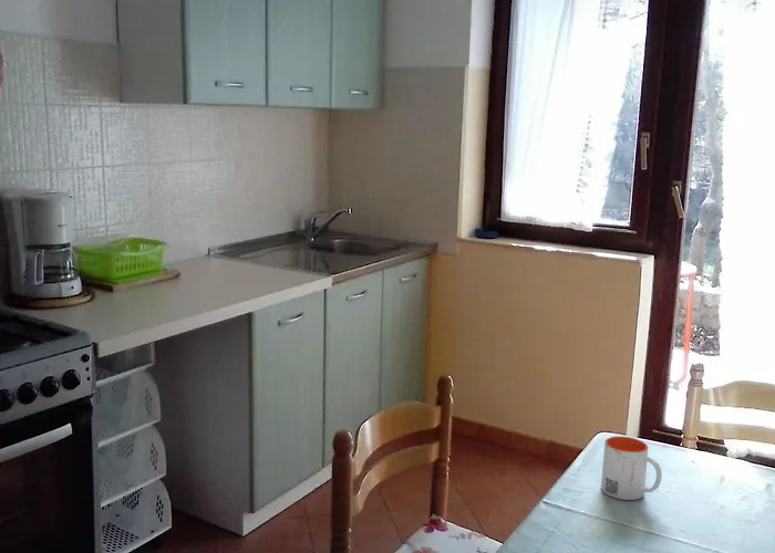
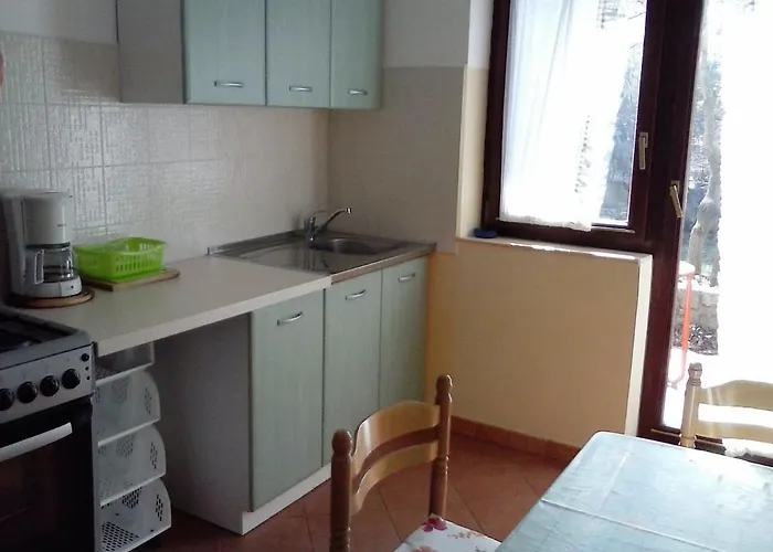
- mug [600,436,663,501]
